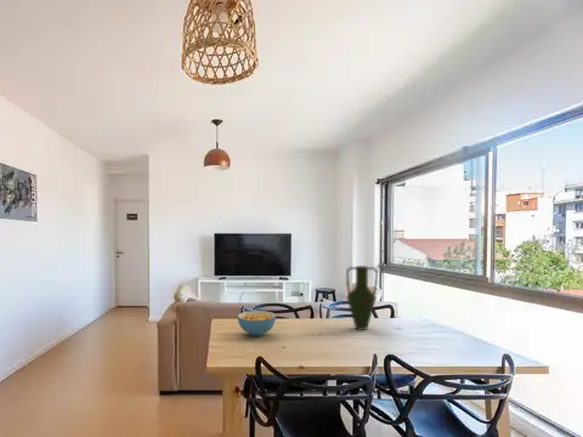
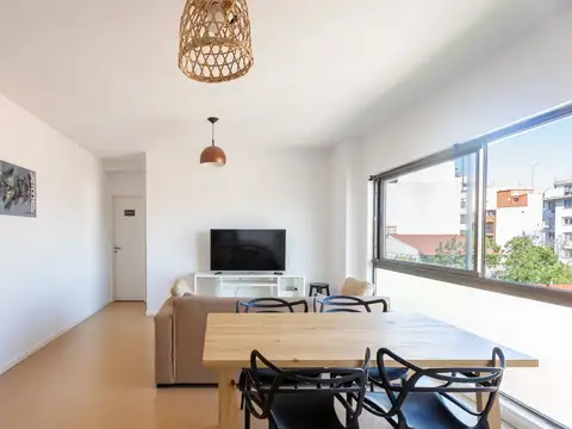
- cereal bowl [237,310,277,337]
- vase [345,265,379,331]
